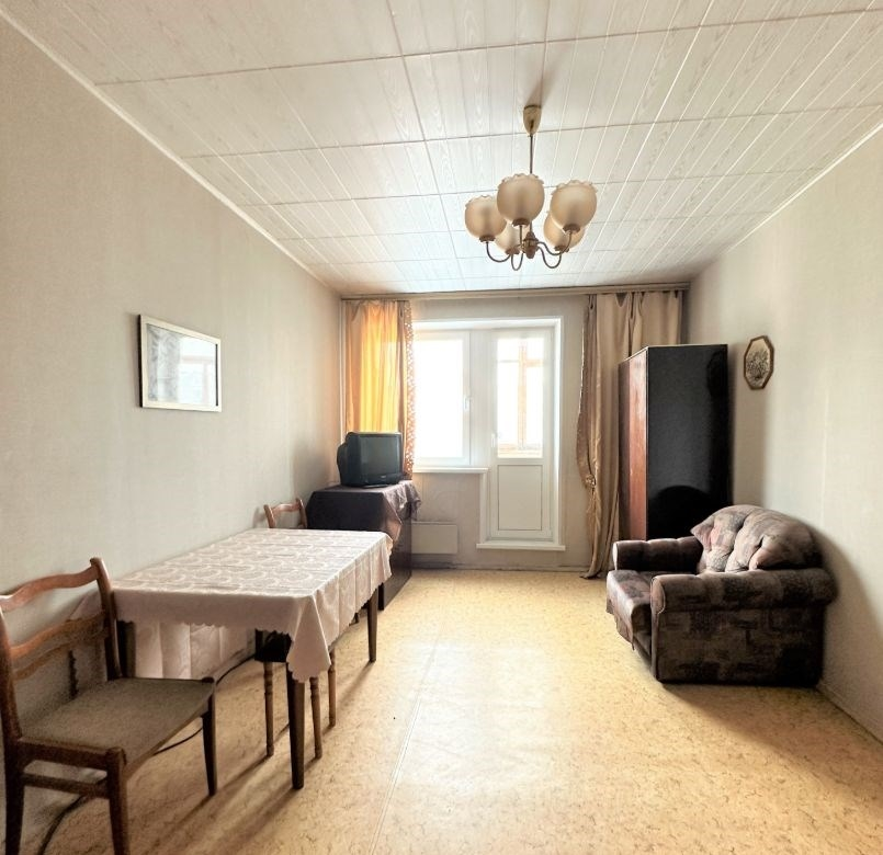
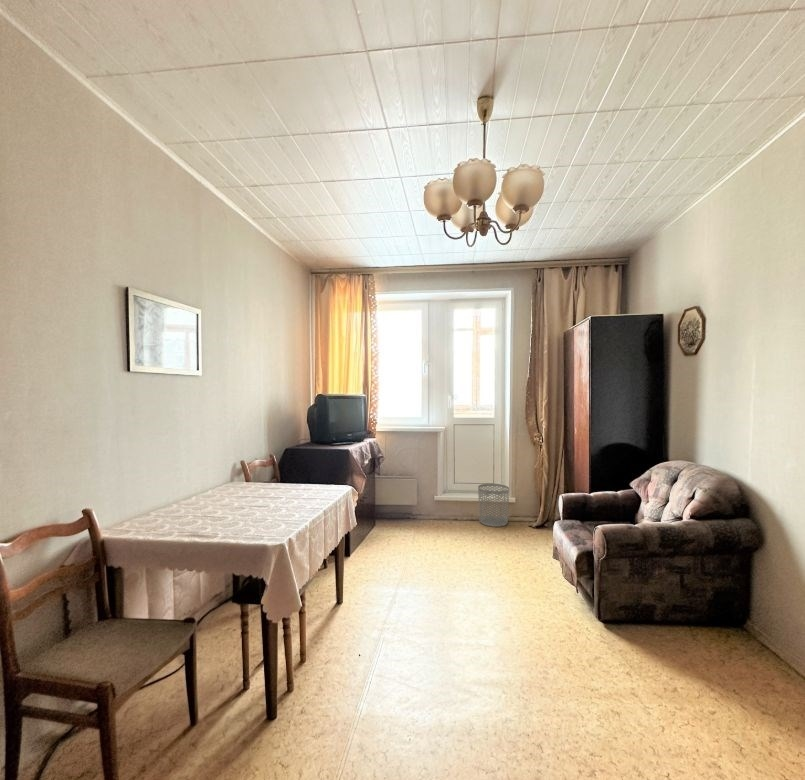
+ waste bin [477,483,510,528]
